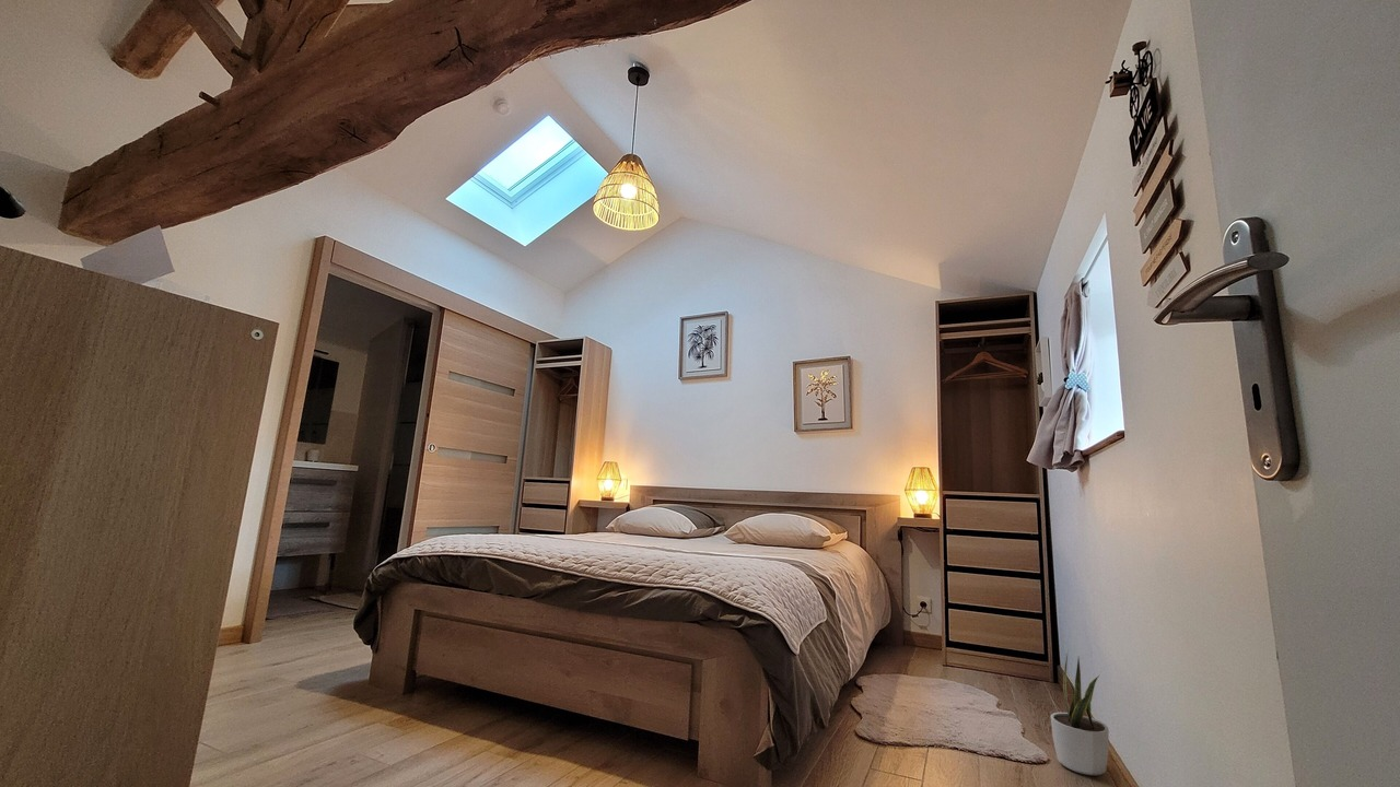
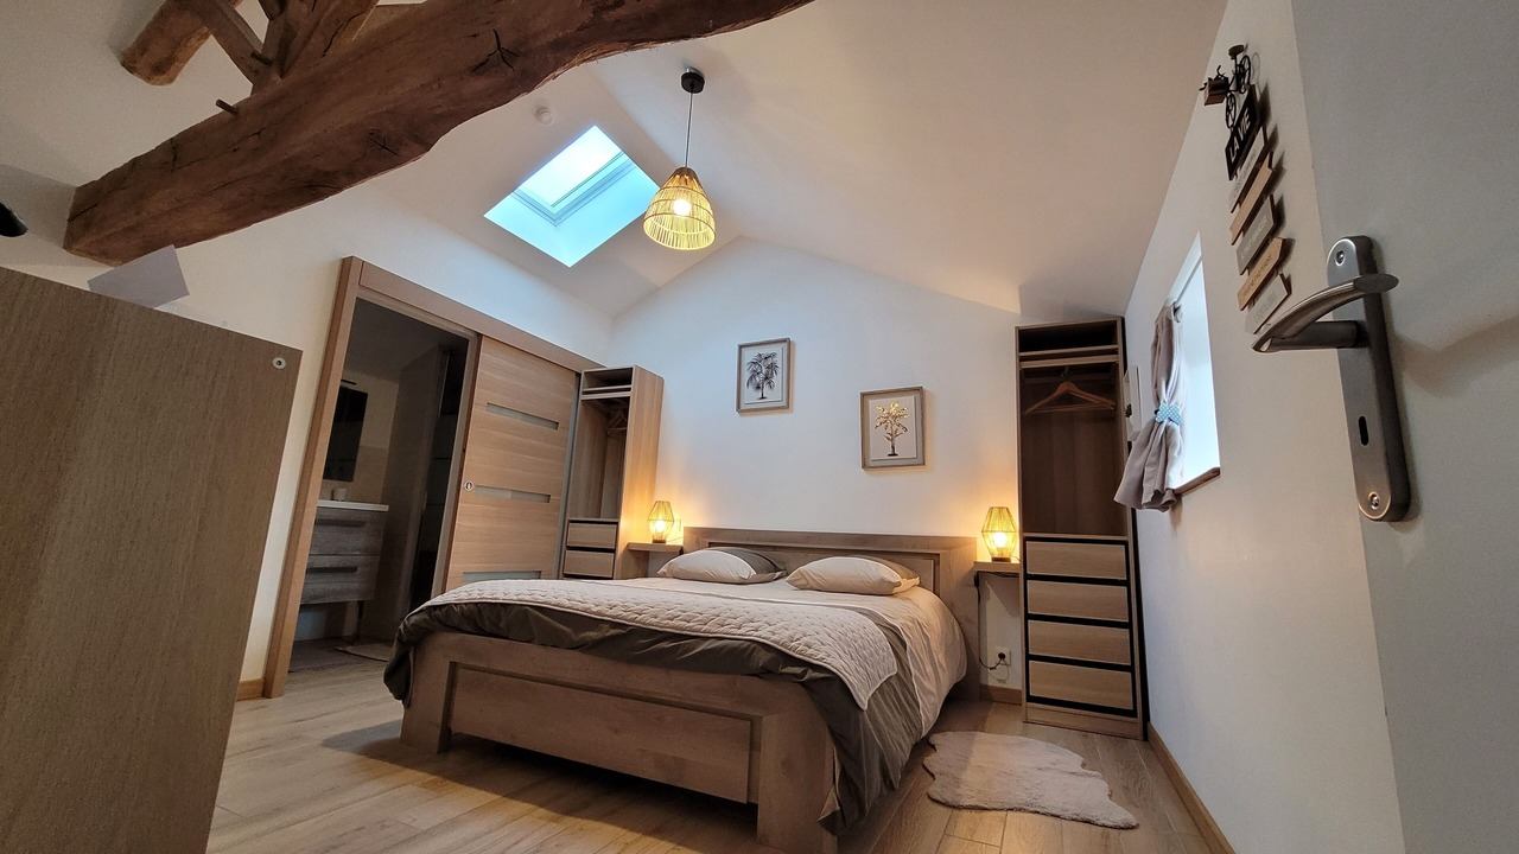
- potted plant [1050,648,1110,776]
